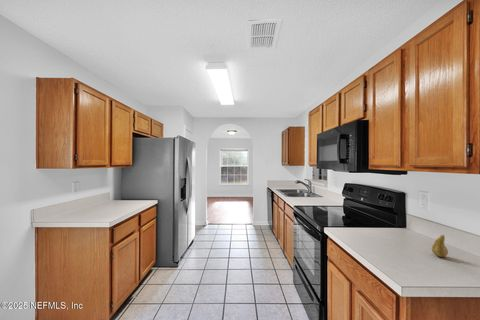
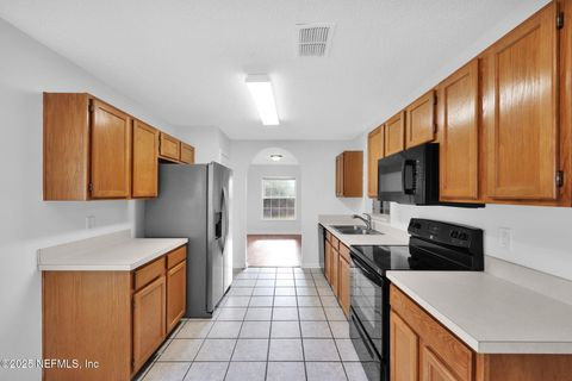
- fruit [431,234,449,258]
